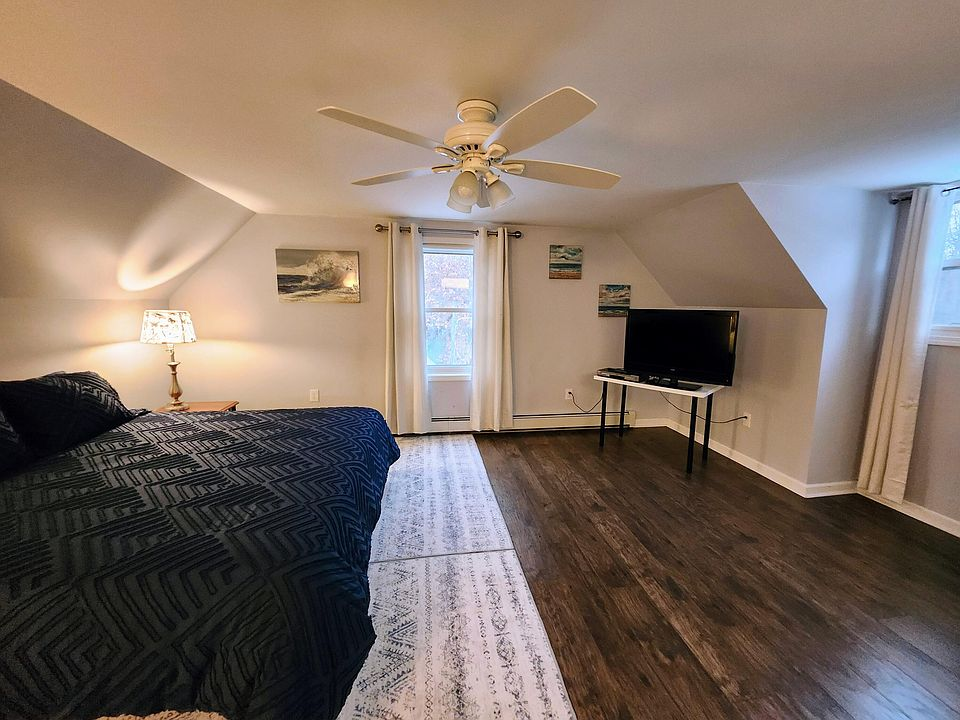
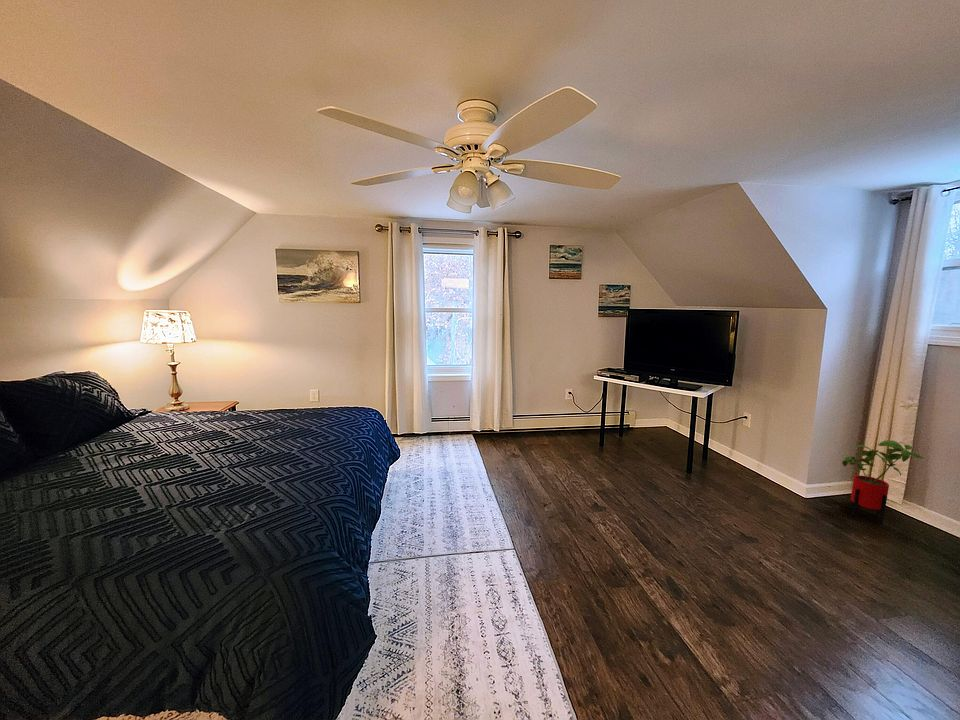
+ house plant [841,439,925,524]
